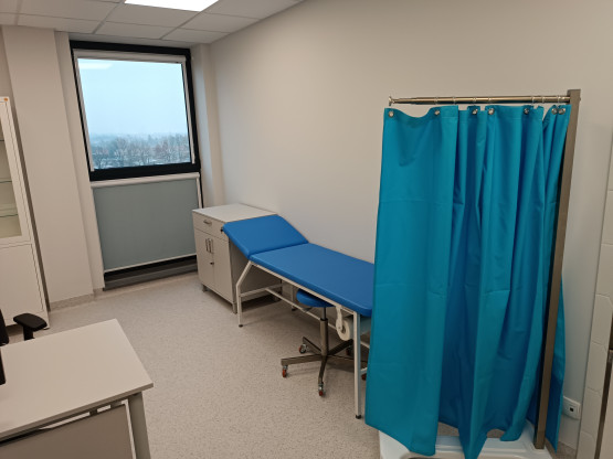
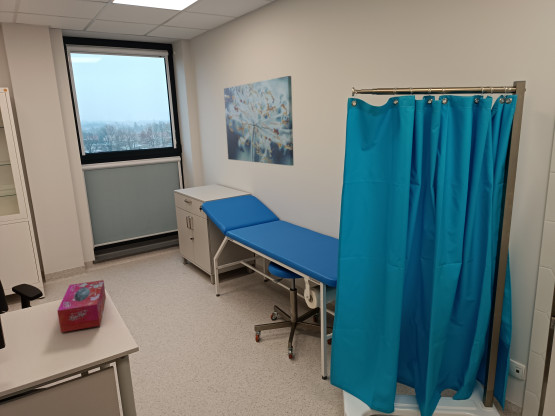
+ wall art [223,75,295,167]
+ tissue box [56,279,107,333]
